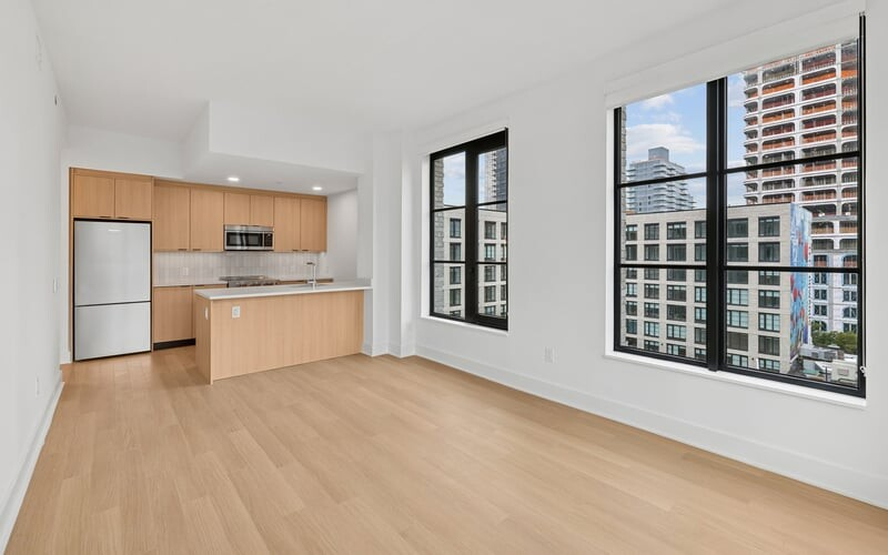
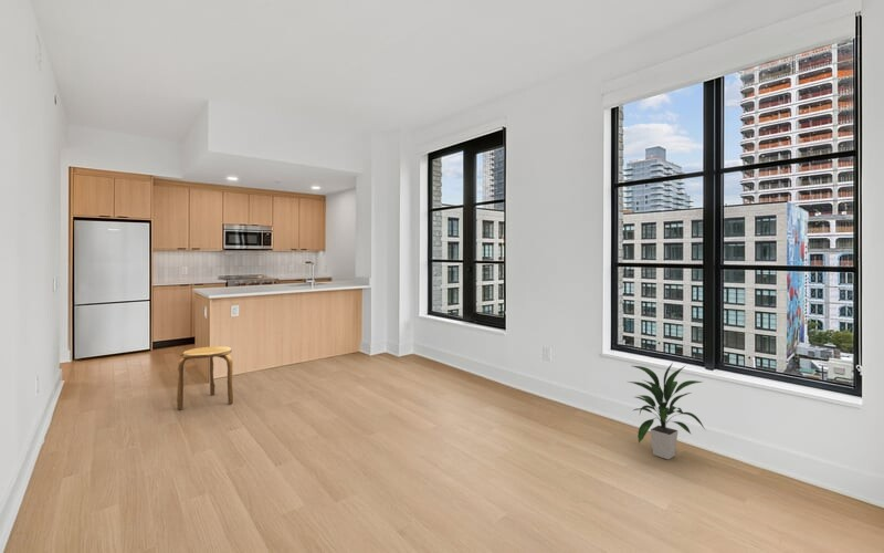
+ stool [176,345,234,410]
+ indoor plant [628,362,706,460]
